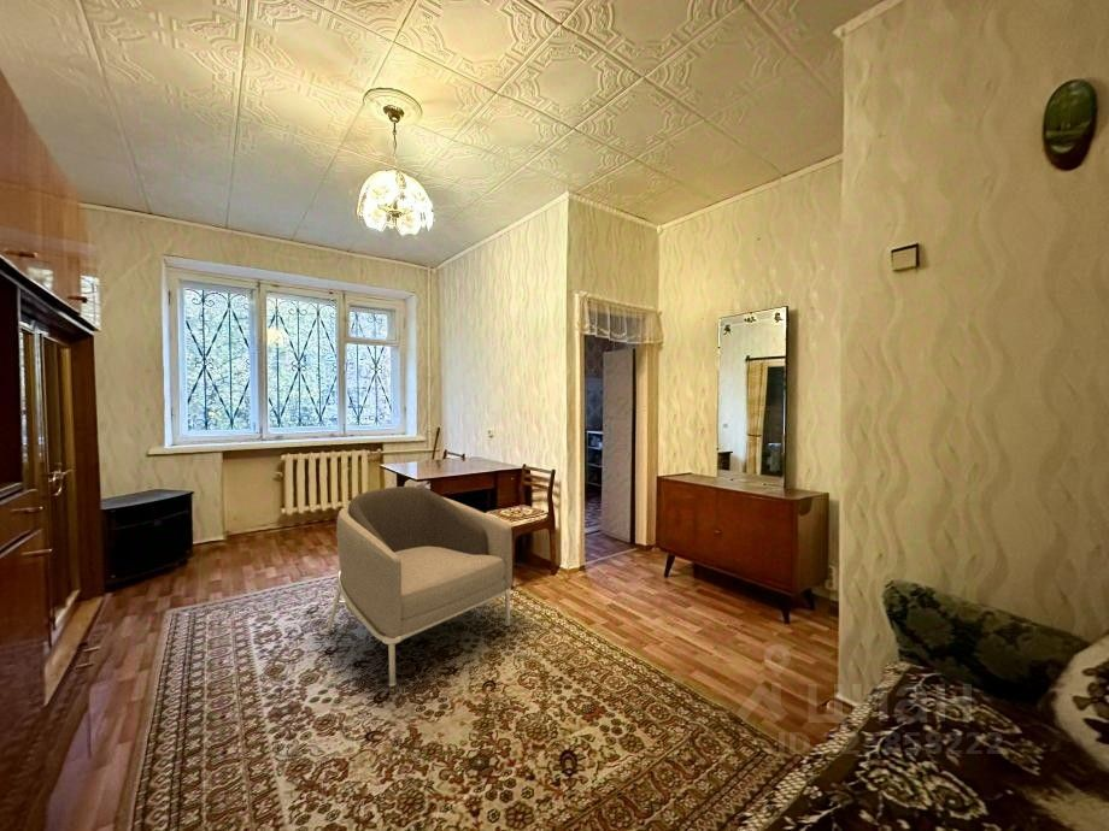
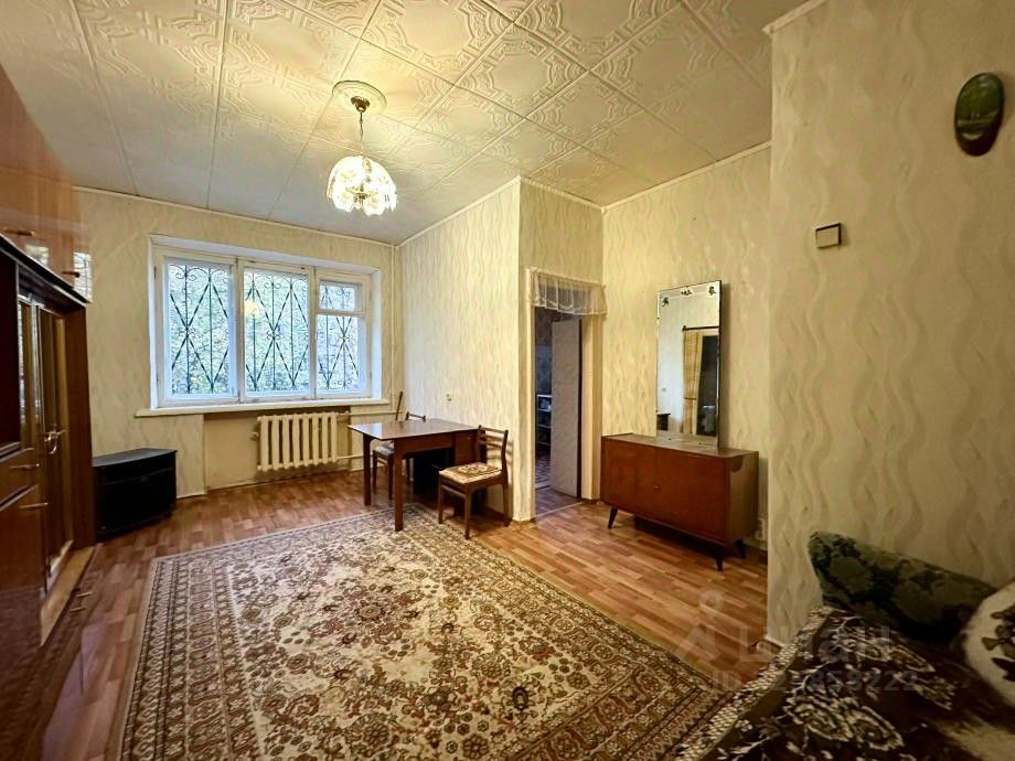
- armchair [324,485,514,688]
